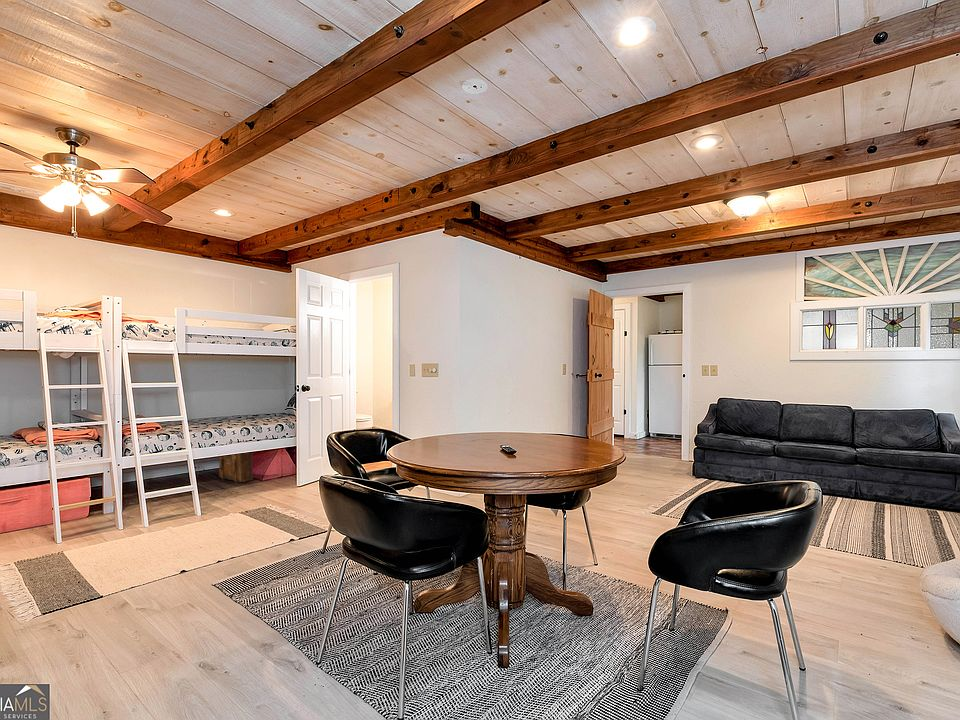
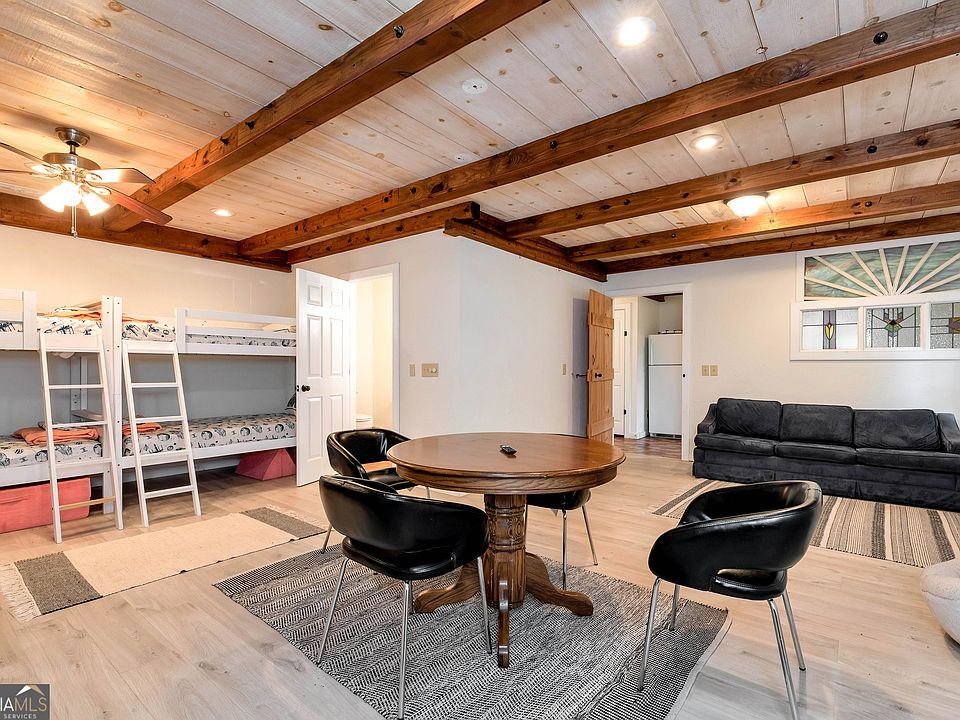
- backpack [218,452,254,484]
